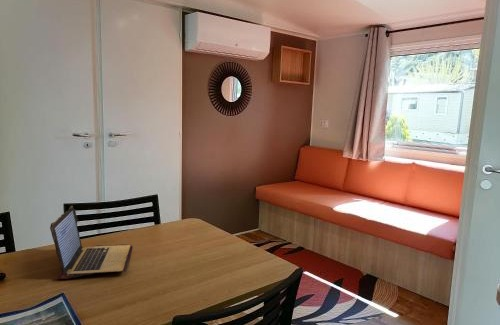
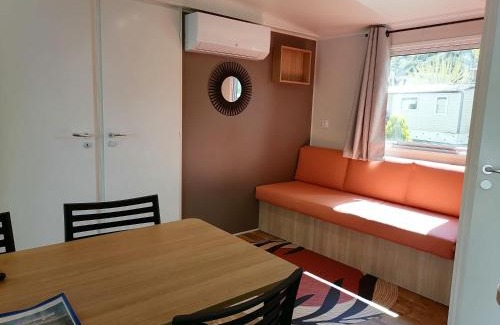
- laptop [49,205,133,280]
